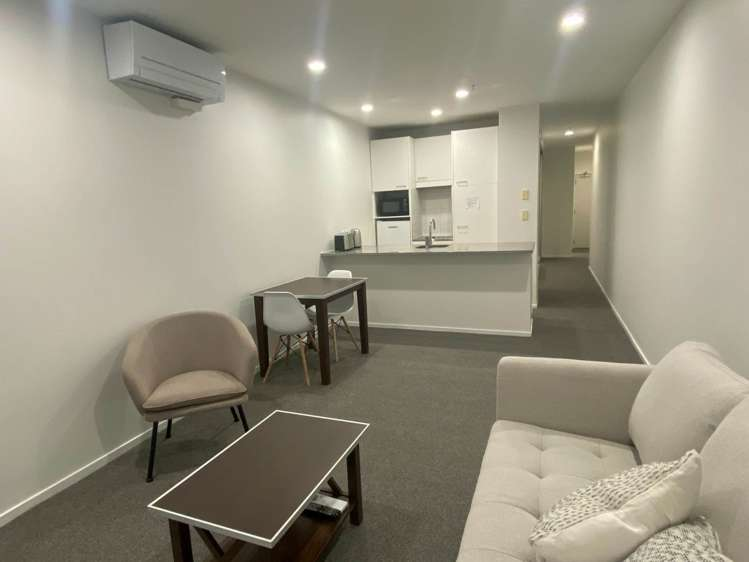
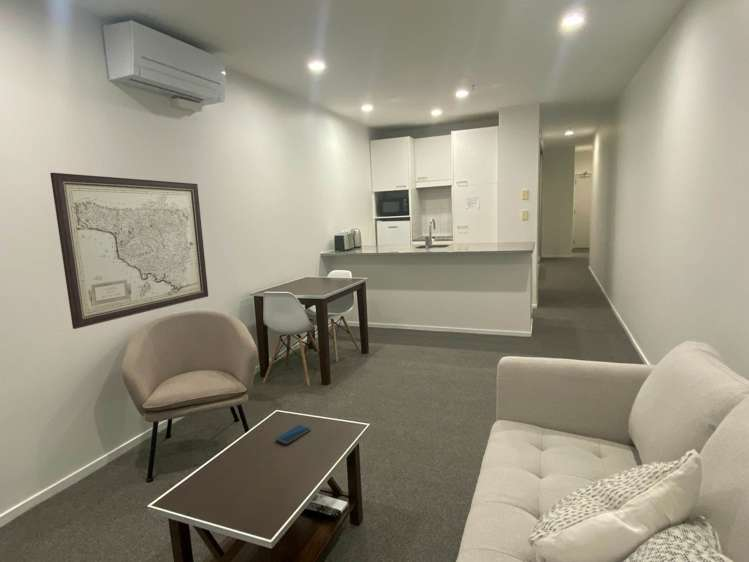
+ wall art [49,172,209,330]
+ smartphone [275,424,311,445]
